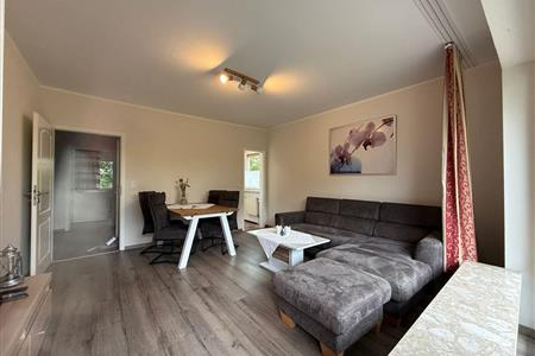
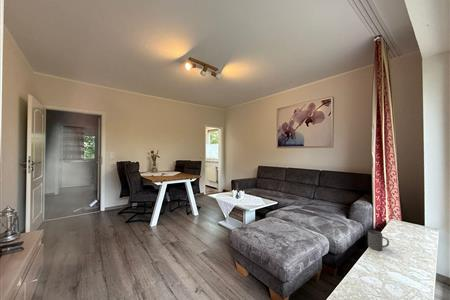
+ mug [367,229,390,251]
